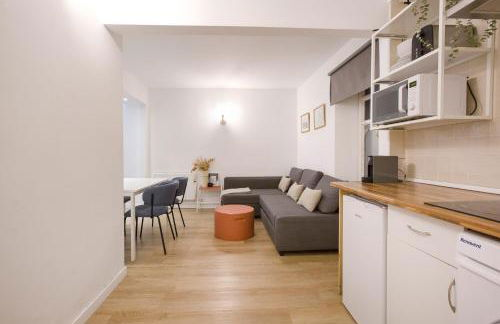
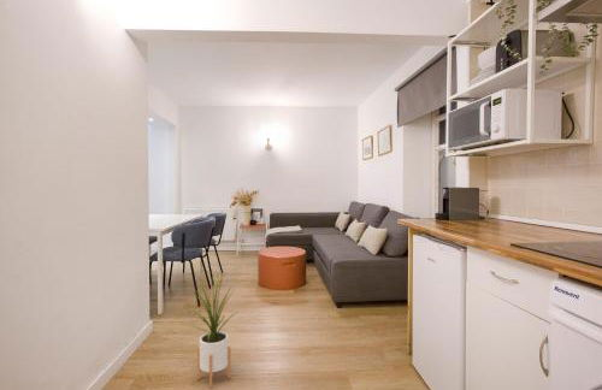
+ house plant [184,268,243,390]
